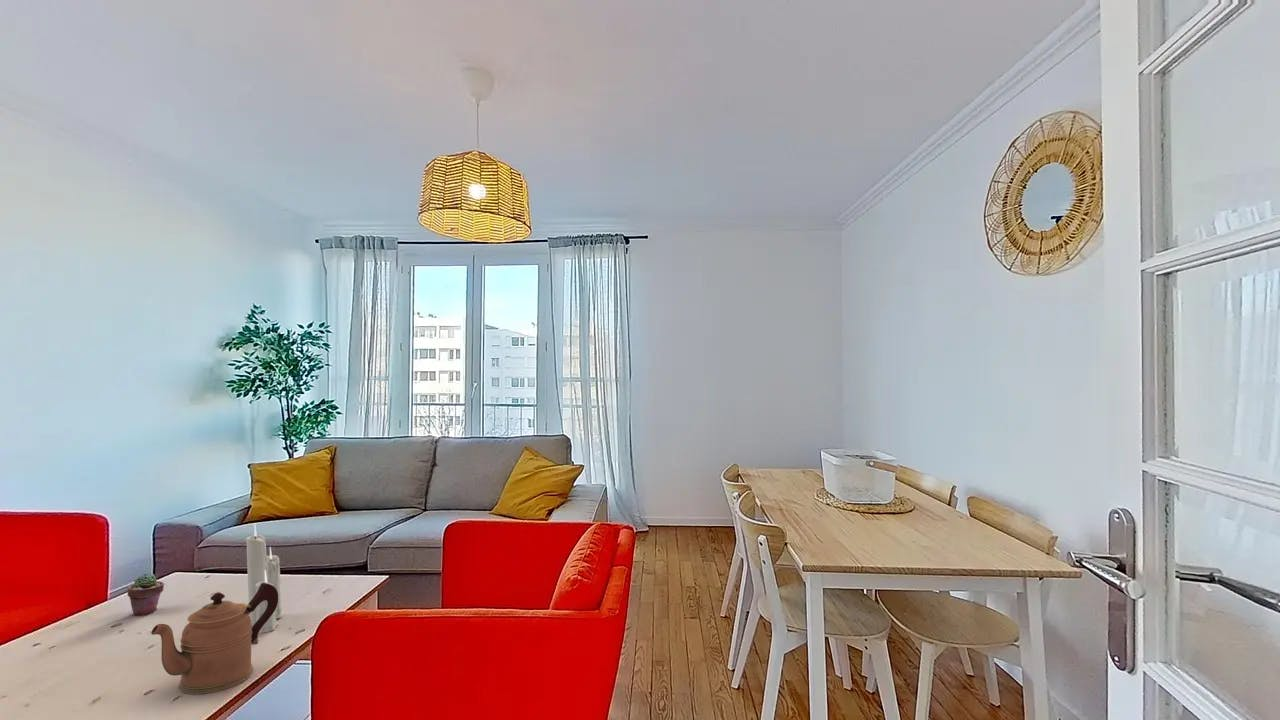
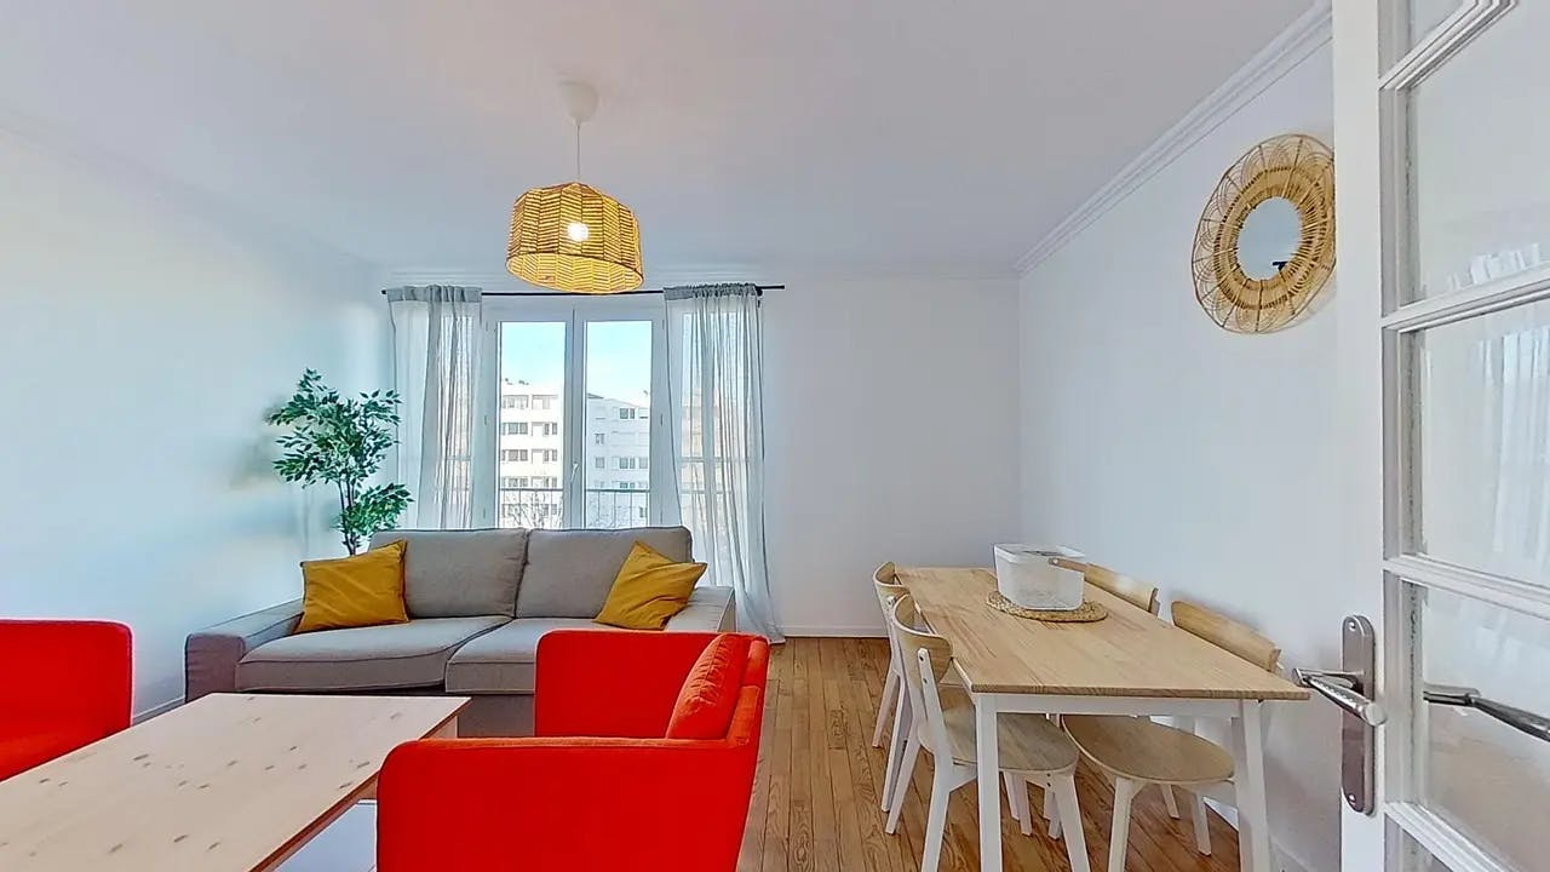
- candle [245,523,284,634]
- potted succulent [126,572,165,617]
- coffeepot [150,583,278,695]
